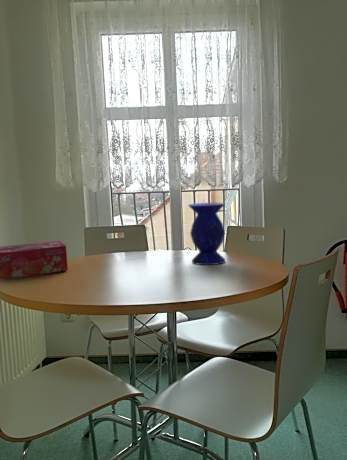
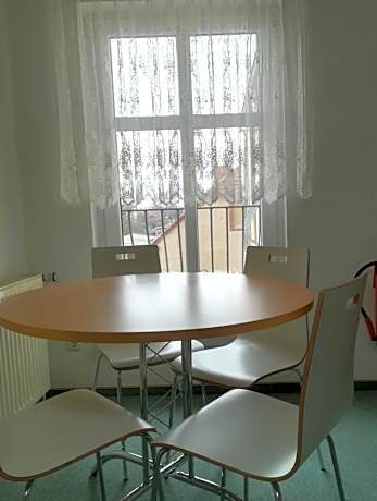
- vase [187,202,226,266]
- tissue box [0,240,69,279]
